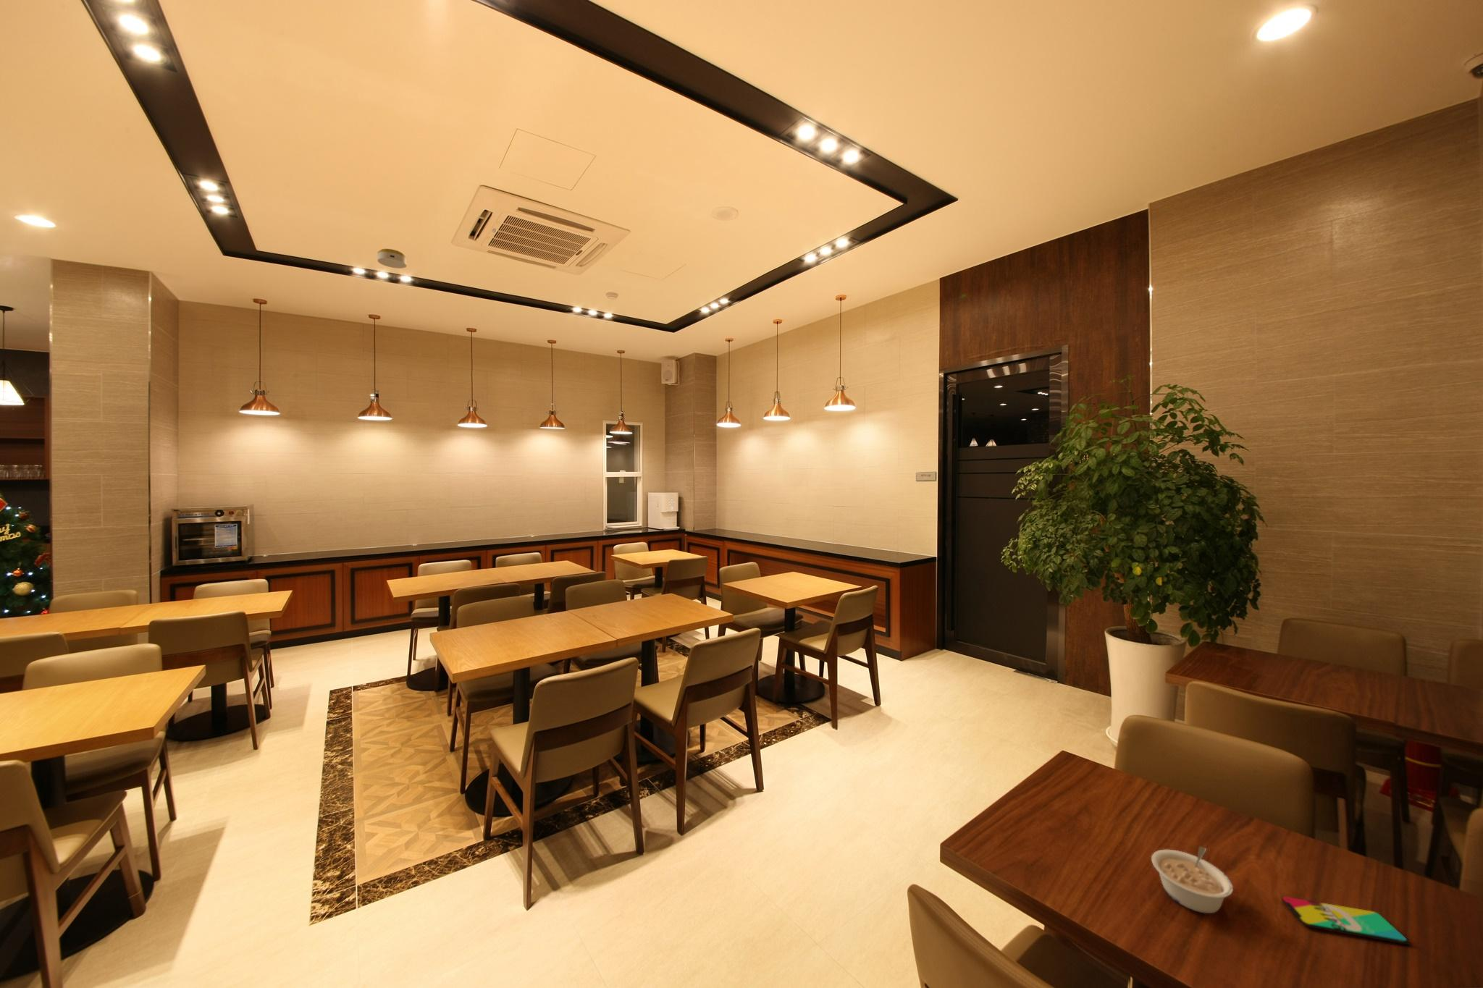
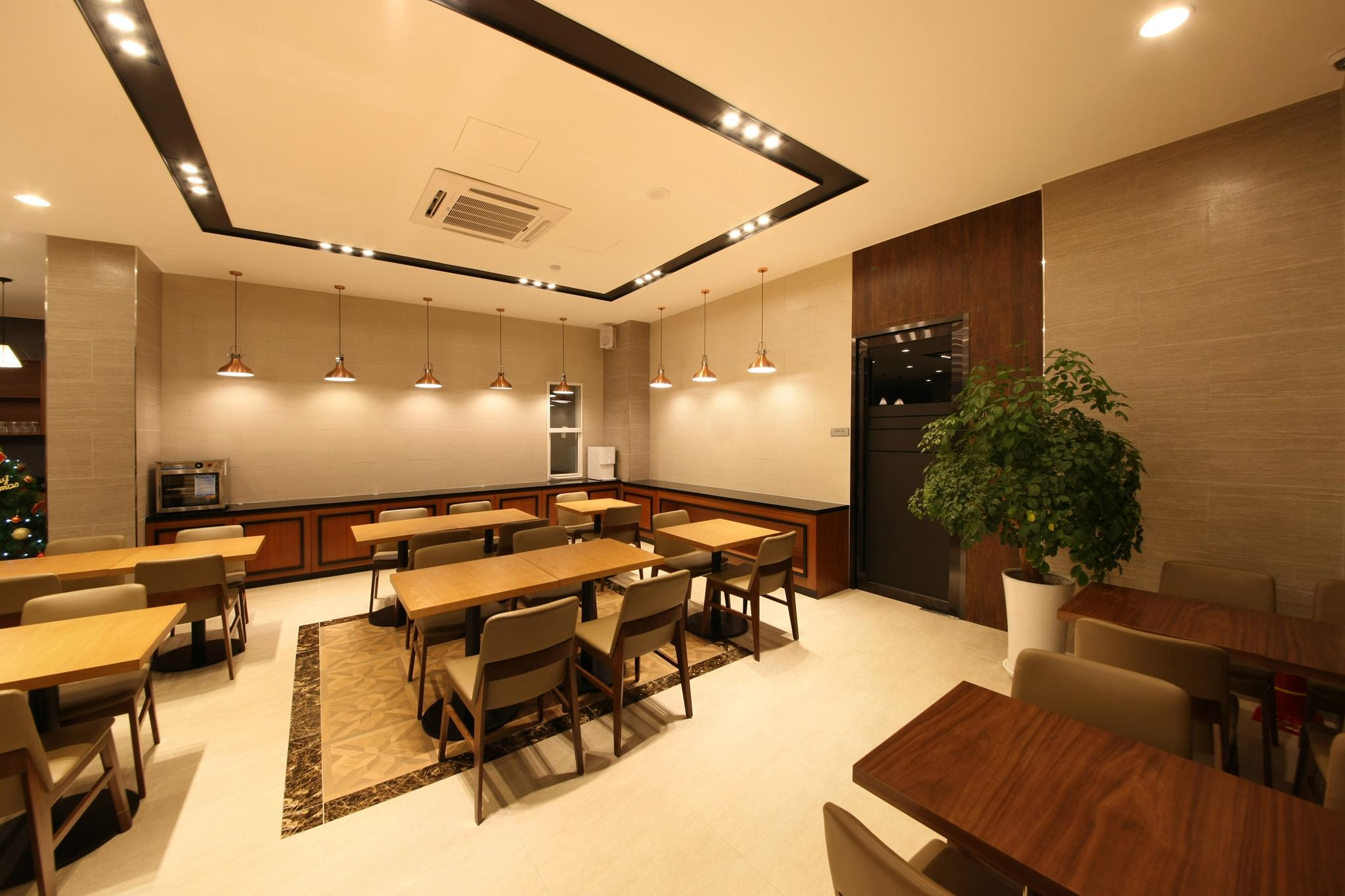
- legume [1151,846,1234,914]
- smartphone [1281,896,1410,945]
- smoke detector [377,248,407,269]
